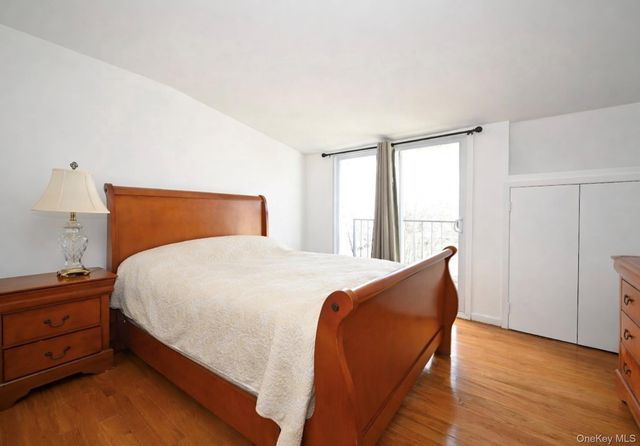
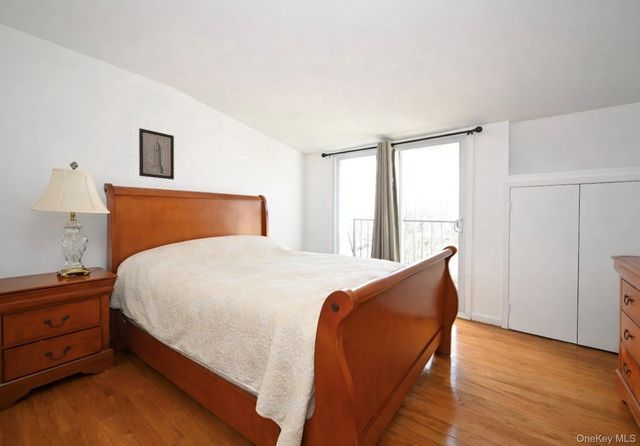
+ wall art [138,127,175,180]
